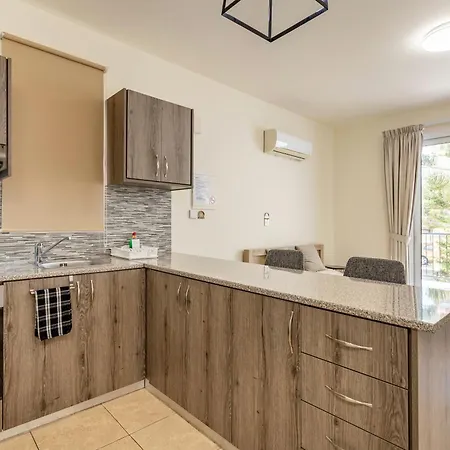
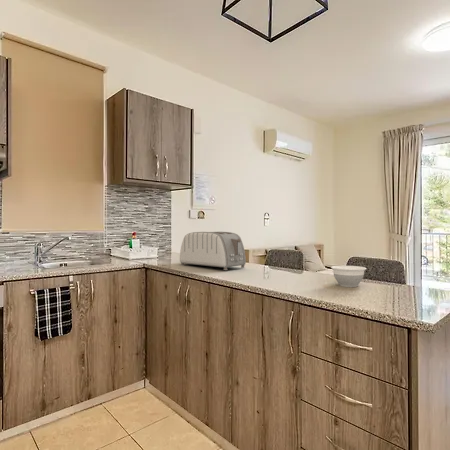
+ bowl [330,265,367,288]
+ toaster [179,231,247,271]
